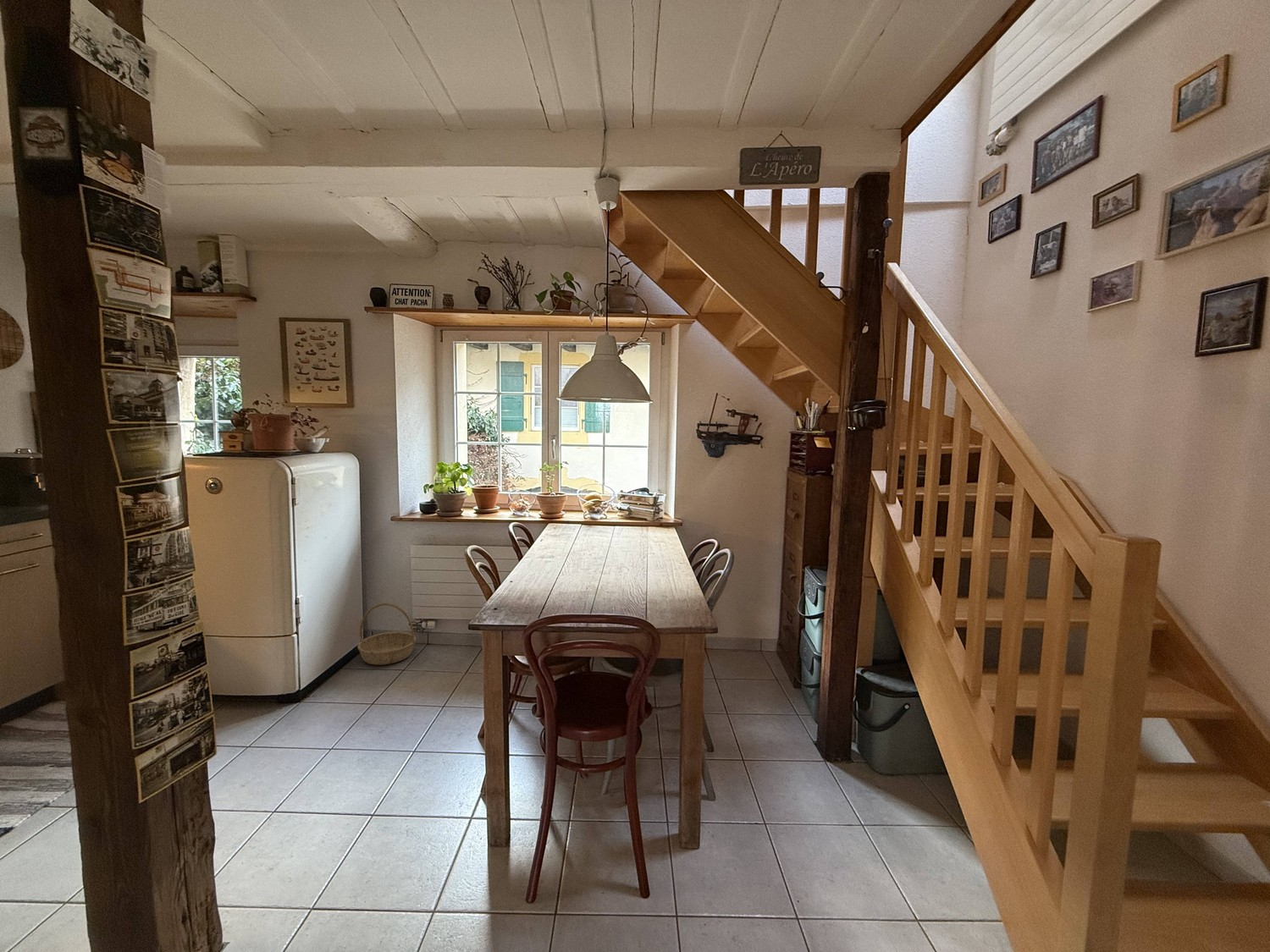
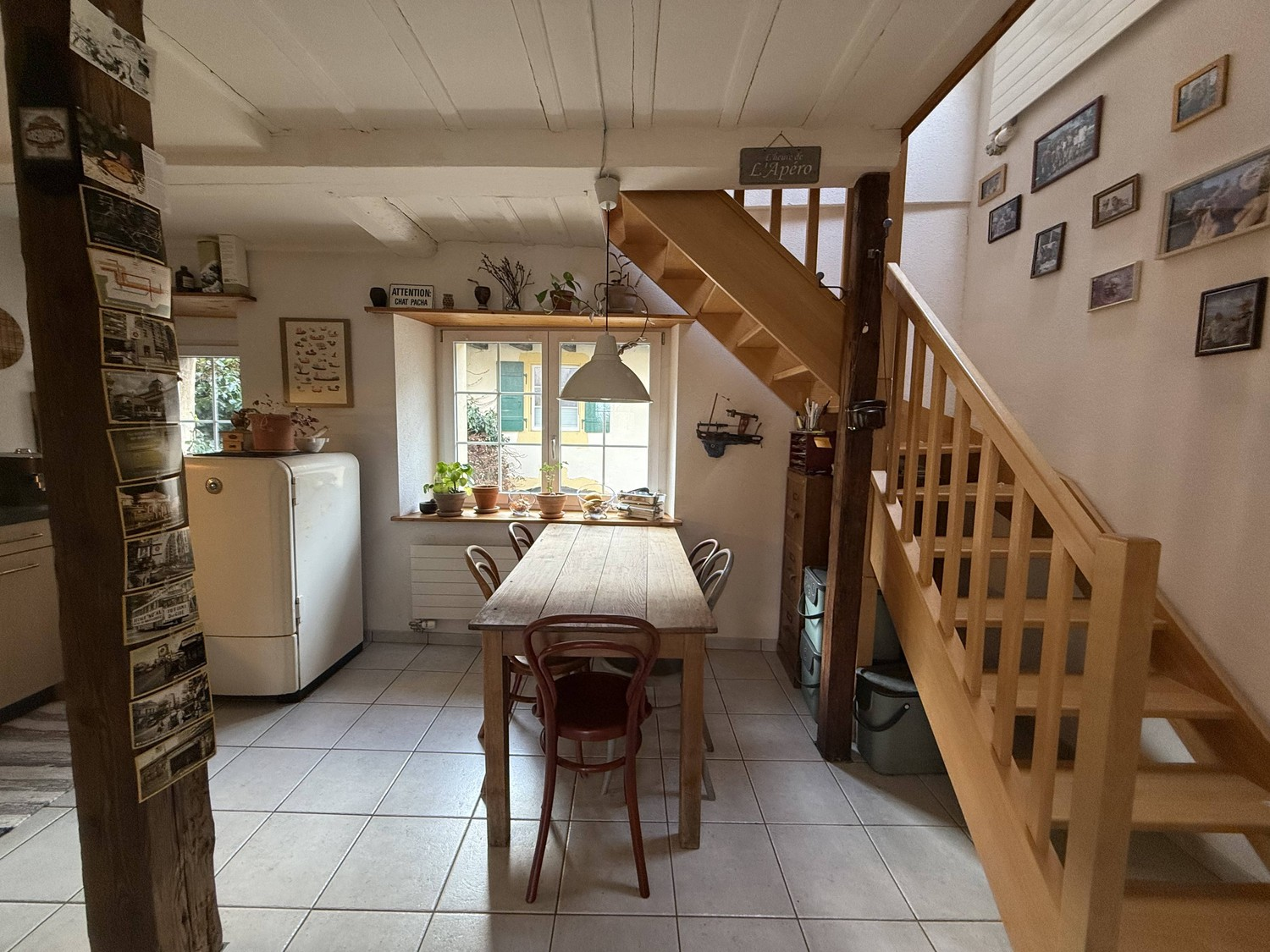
- basket [356,603,417,666]
